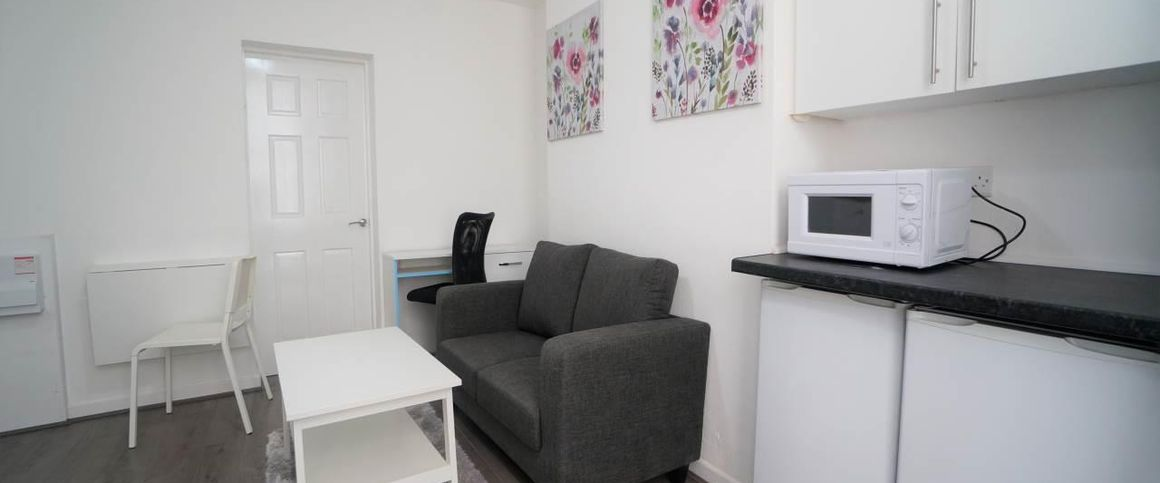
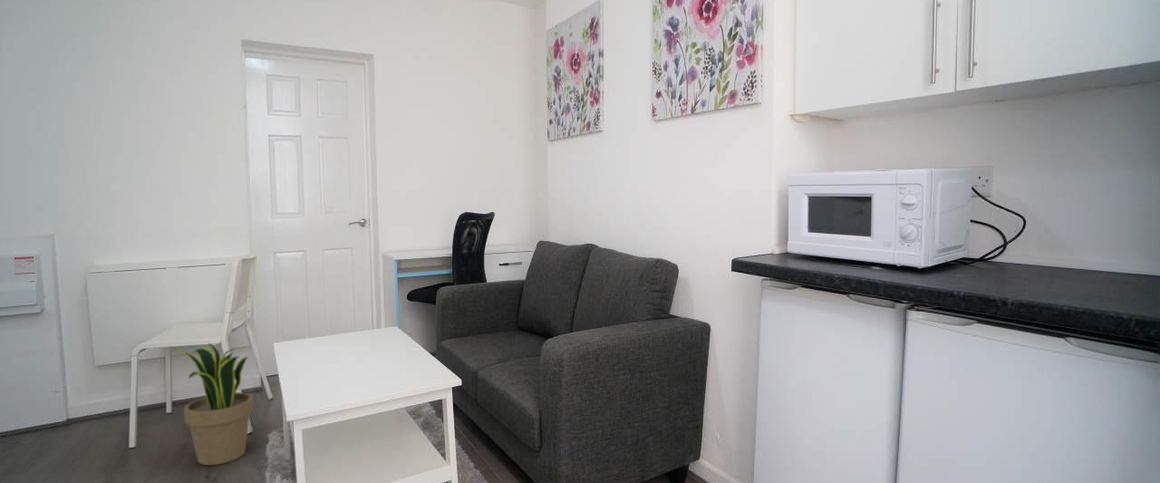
+ potted plant [174,342,254,466]
